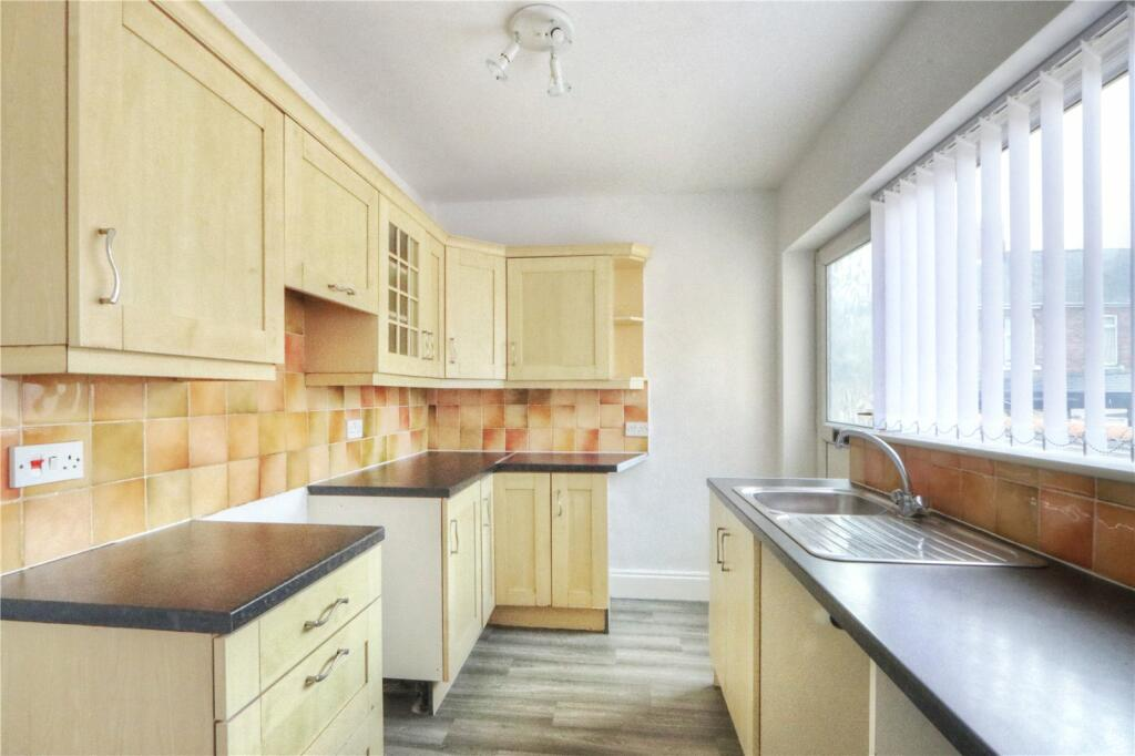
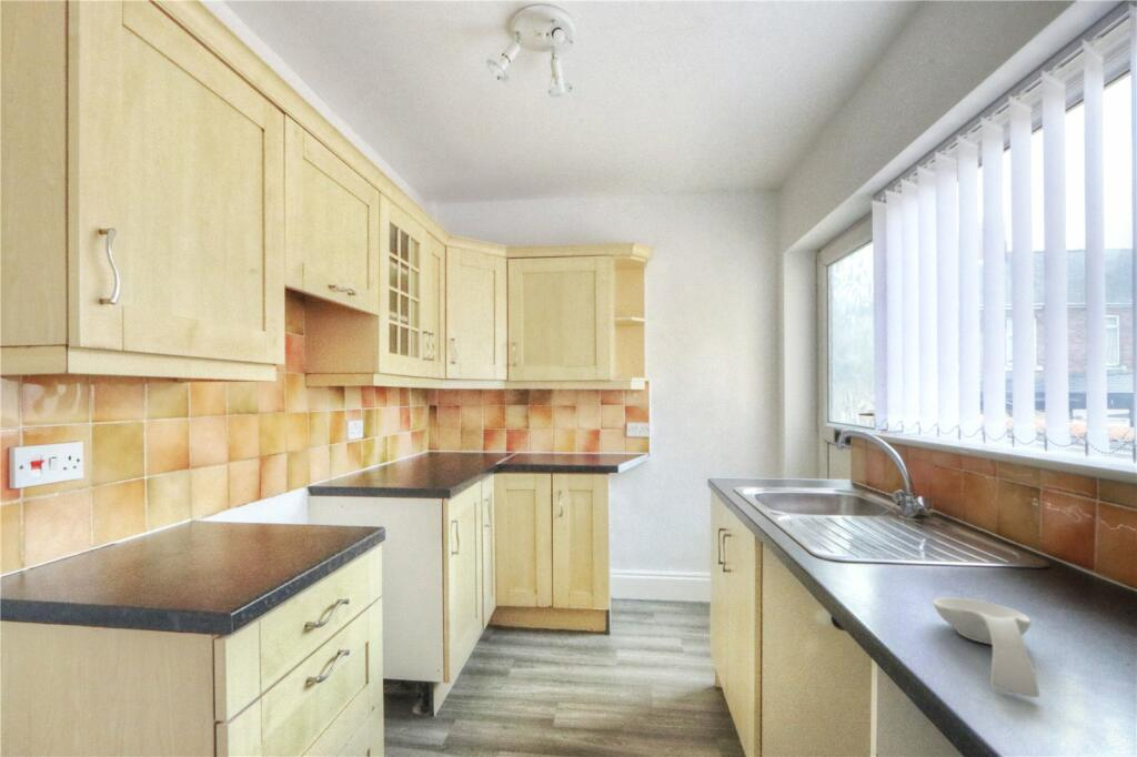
+ spoon rest [932,596,1040,698]
